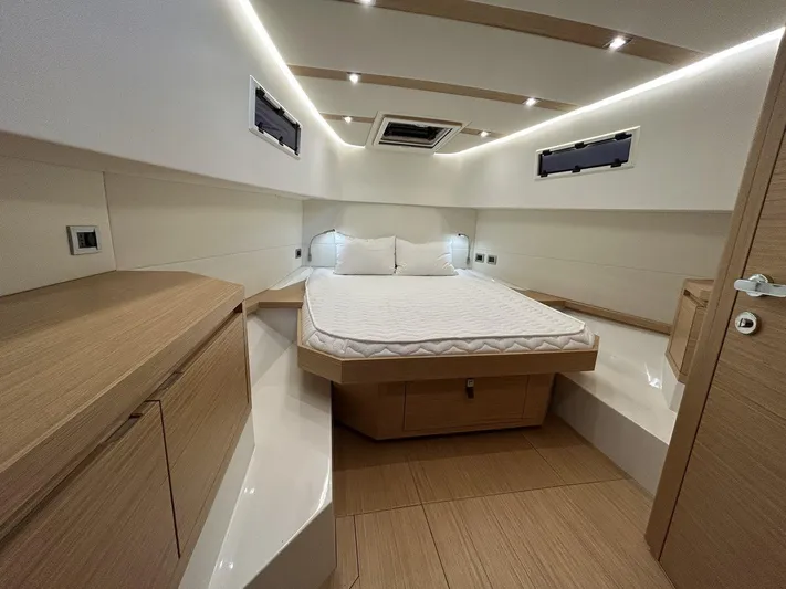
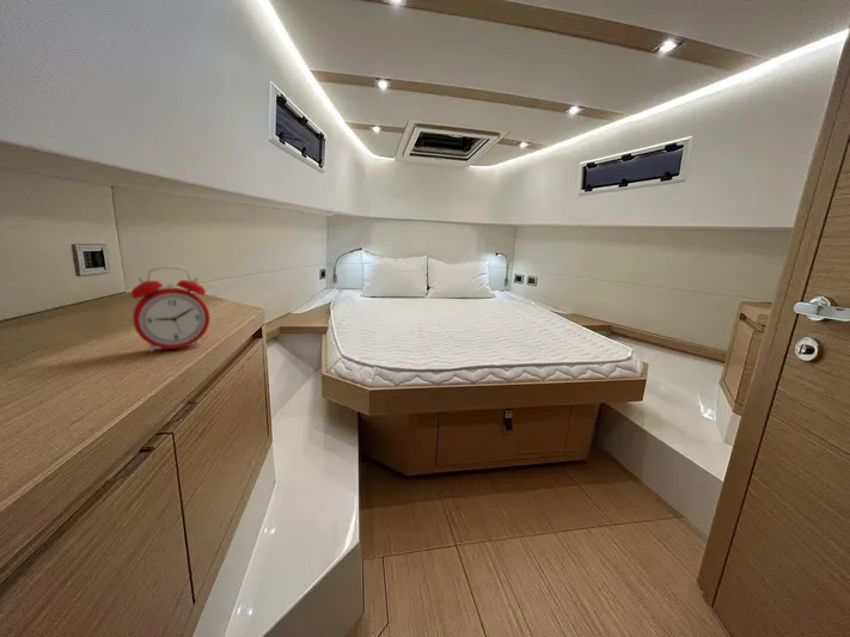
+ alarm clock [130,265,212,354]
